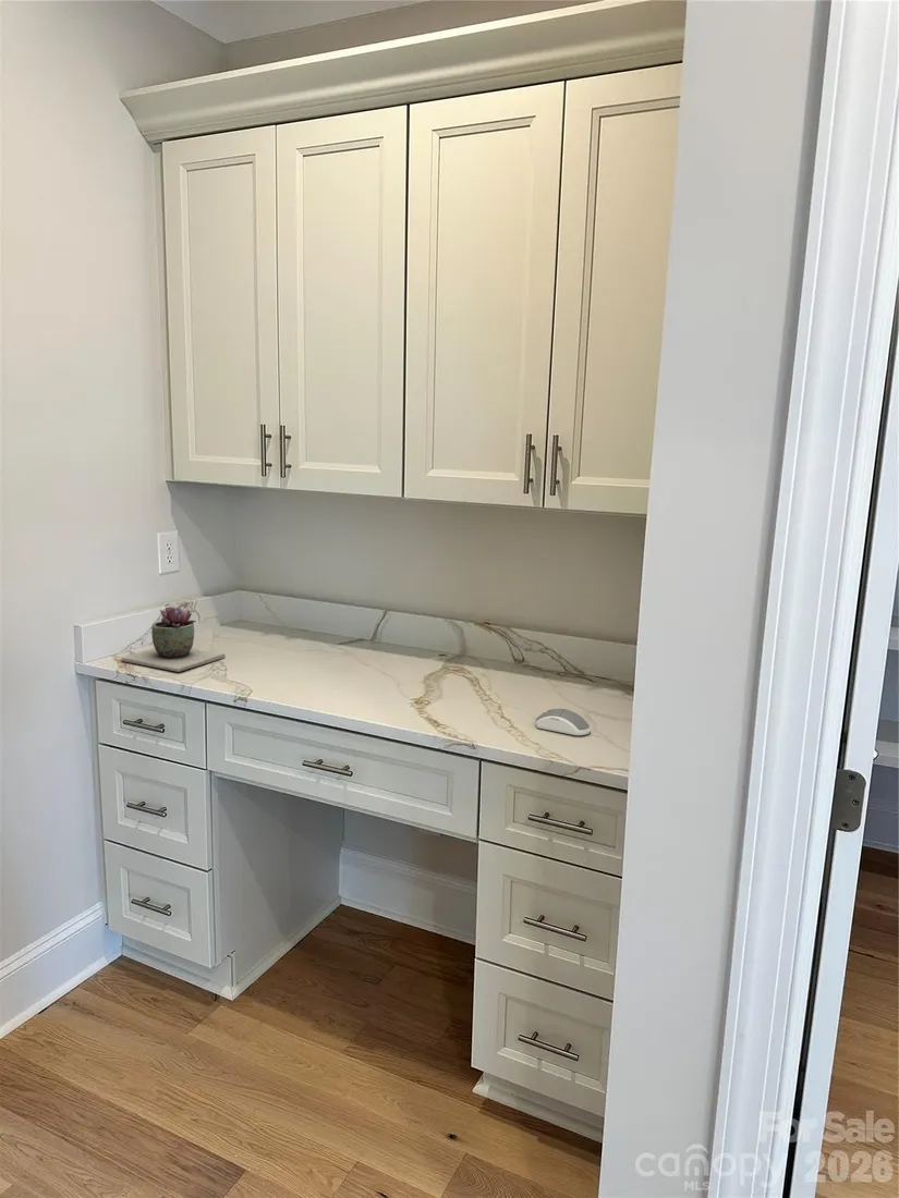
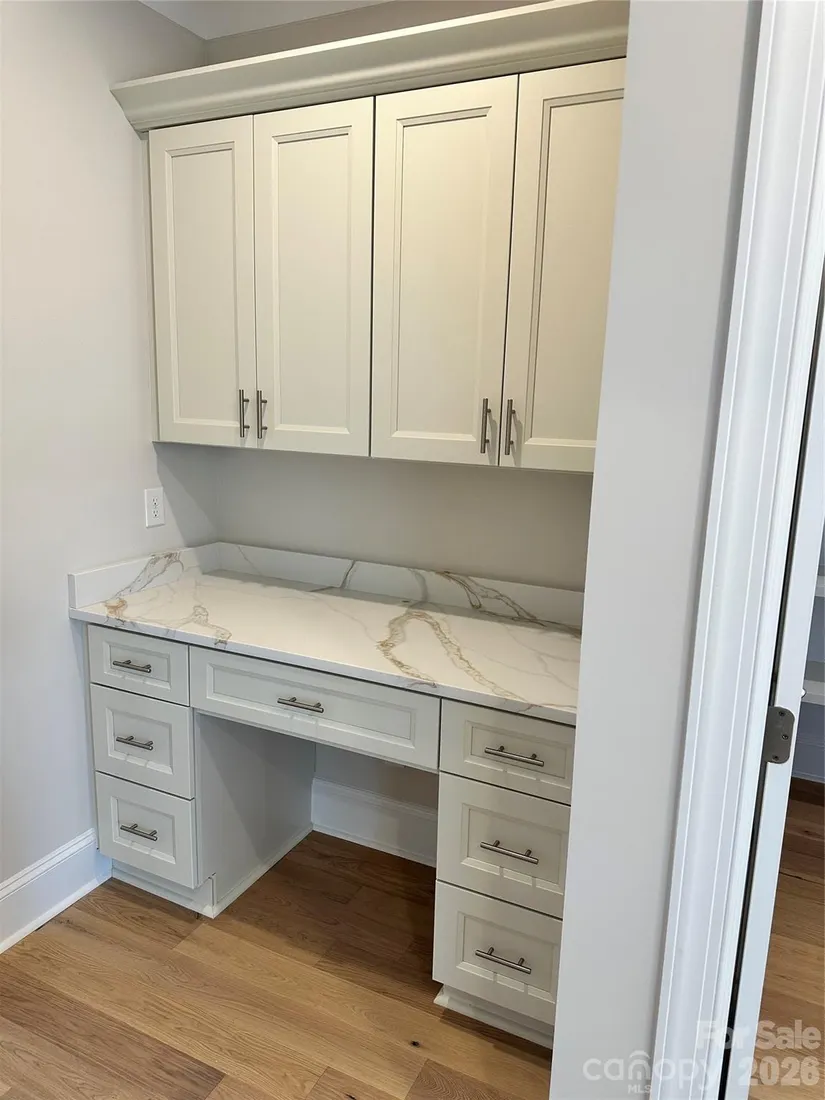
- computer mouse [535,708,592,736]
- succulent plant [120,606,227,673]
